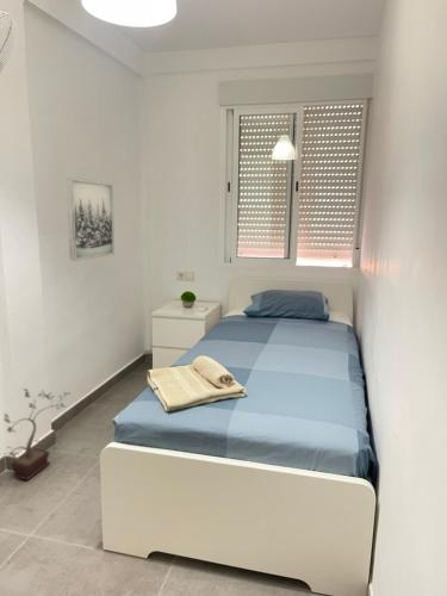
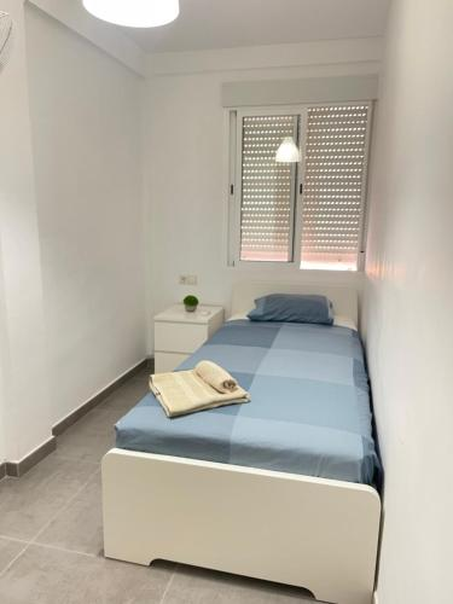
- wall art [66,176,116,262]
- potted plant [2,387,72,482]
